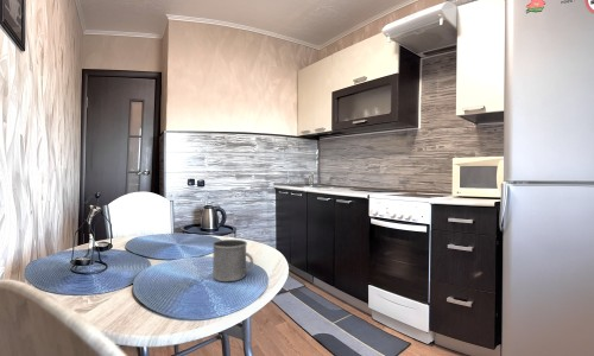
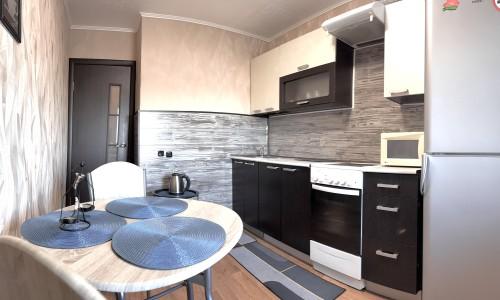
- mug [211,239,254,282]
